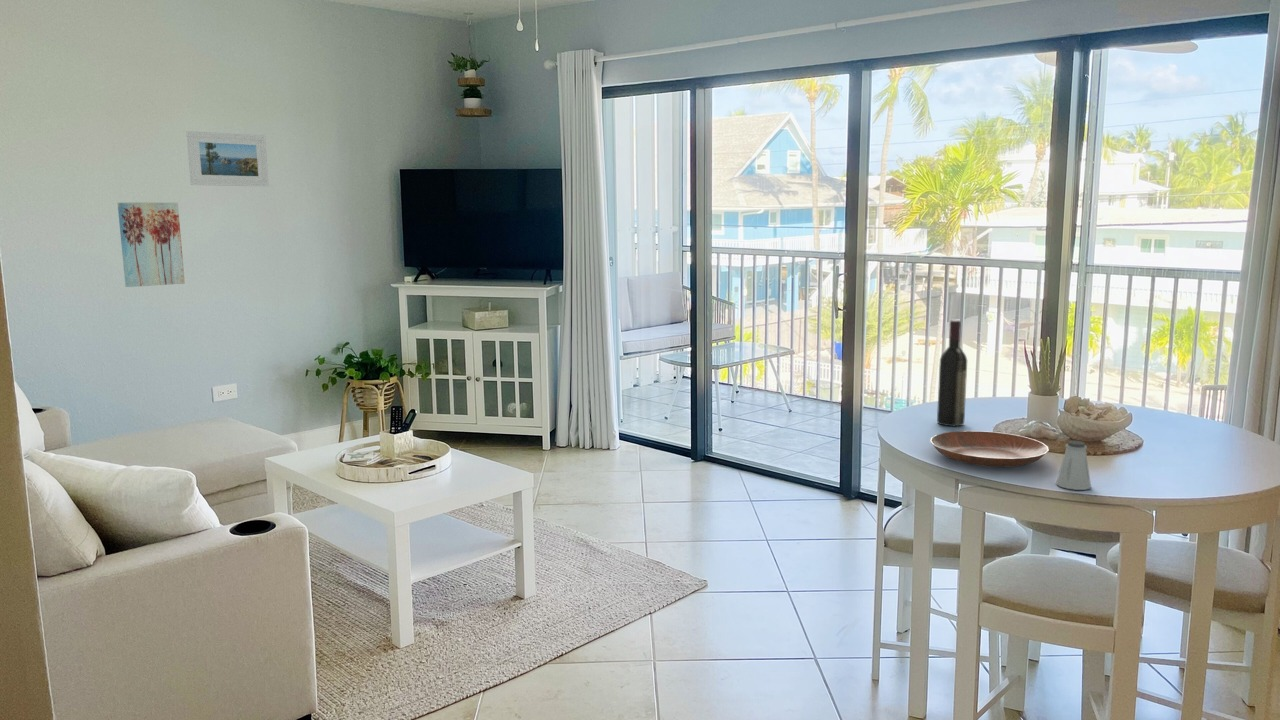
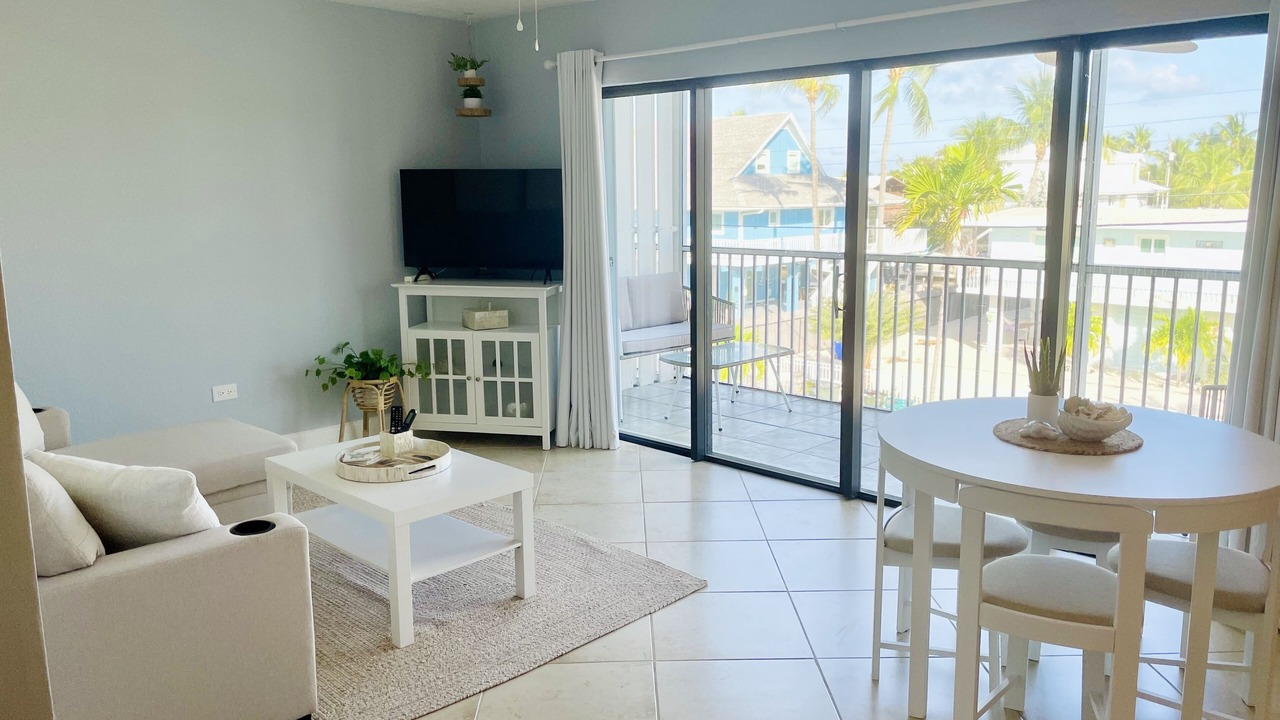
- wine bottle [936,319,968,427]
- saltshaker [1055,440,1092,491]
- bowl [929,430,1050,468]
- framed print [185,130,270,187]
- wall art [117,202,186,288]
